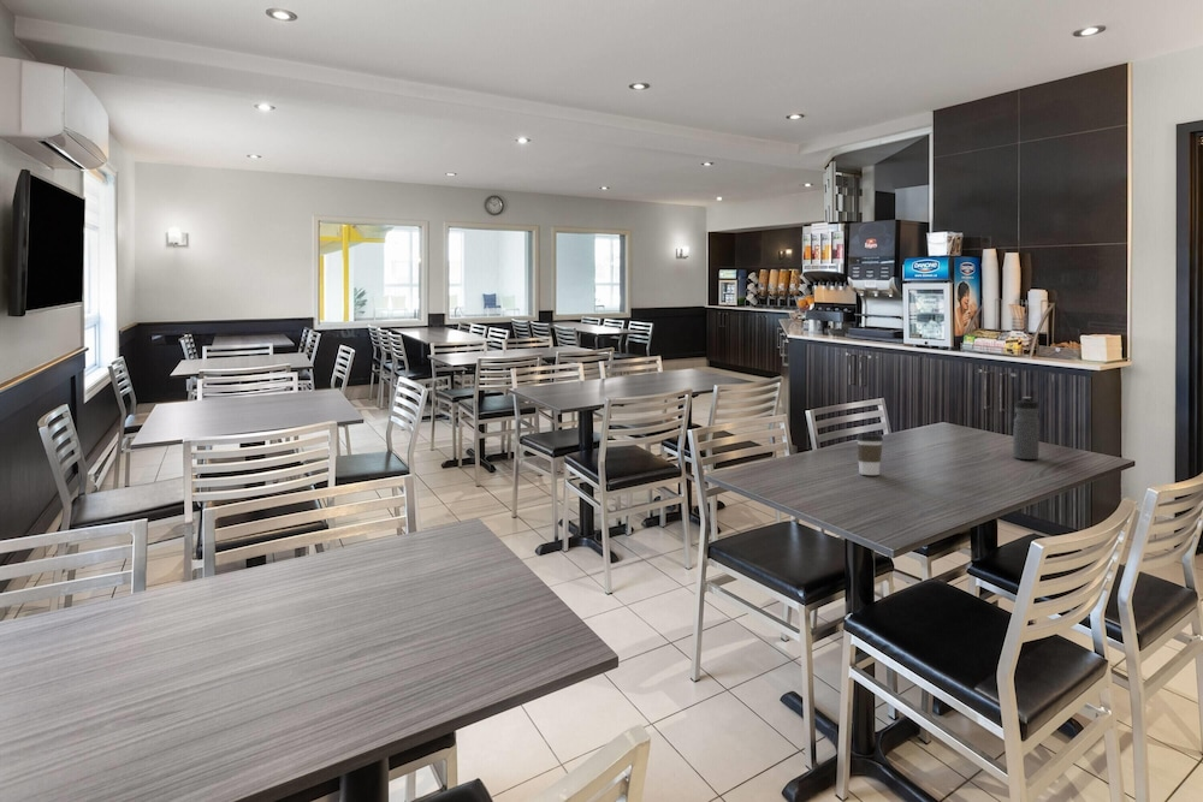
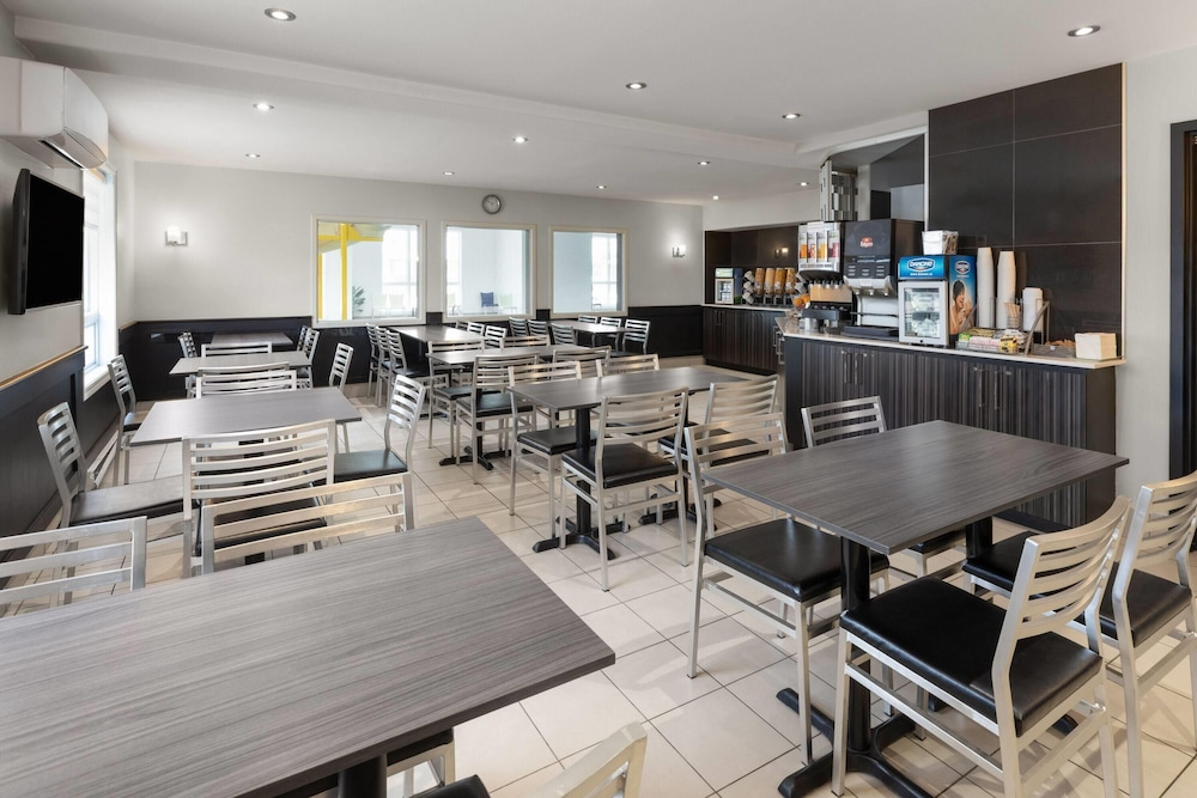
- coffee cup [855,433,884,476]
- water bottle [1012,396,1041,461]
